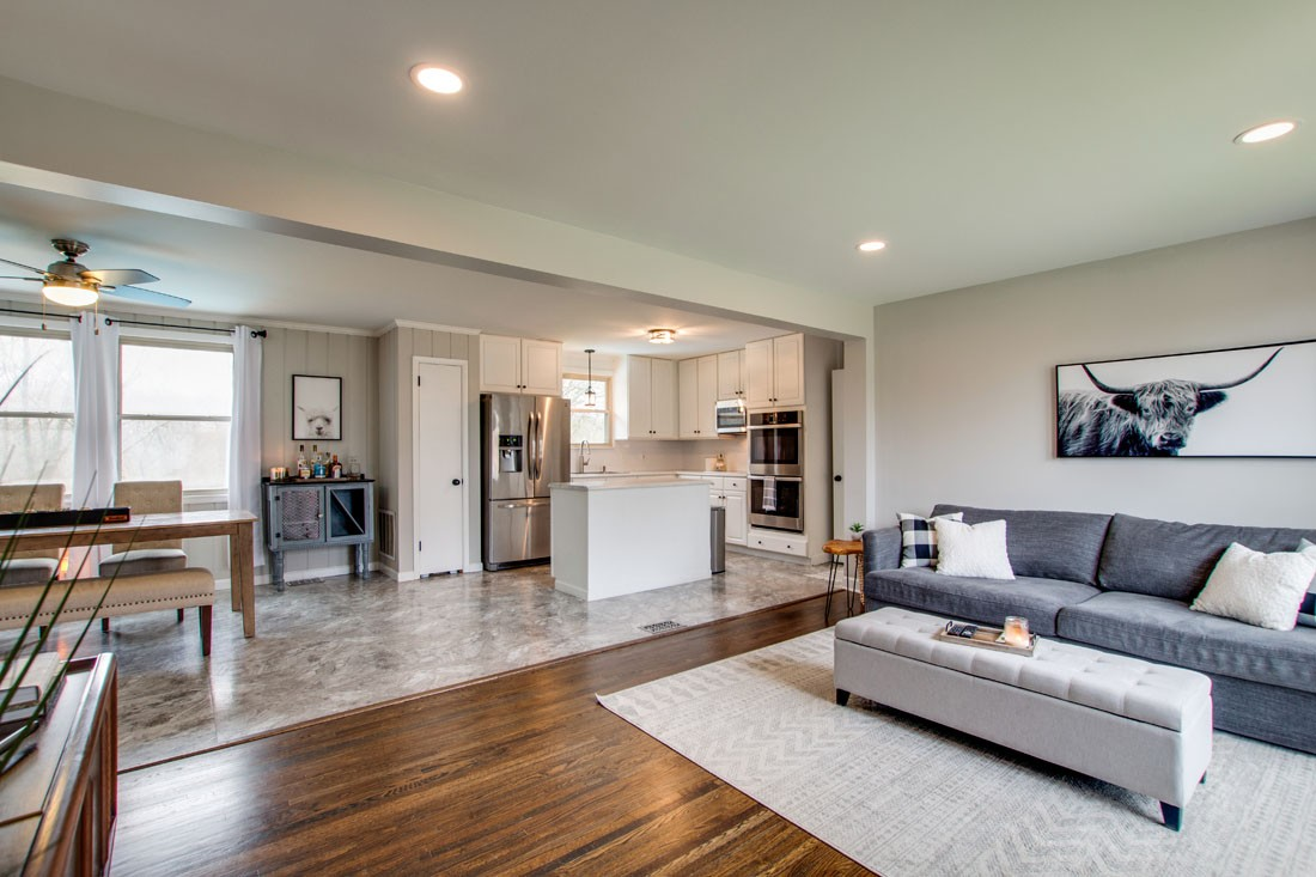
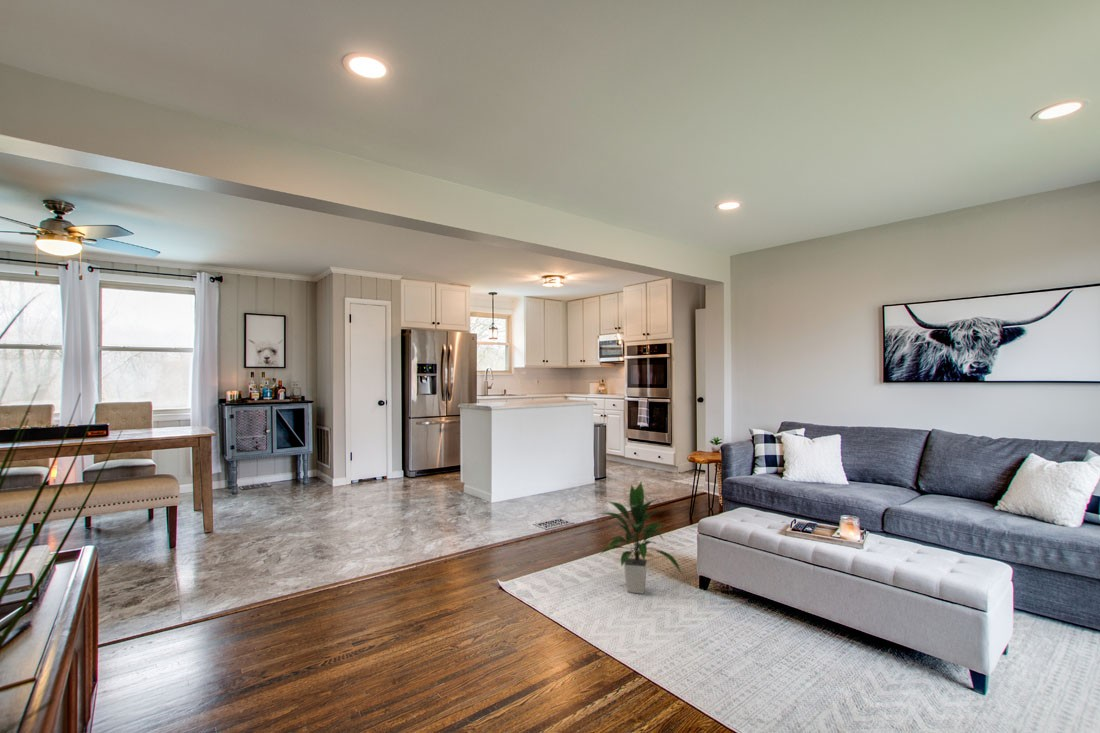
+ indoor plant [597,481,683,595]
